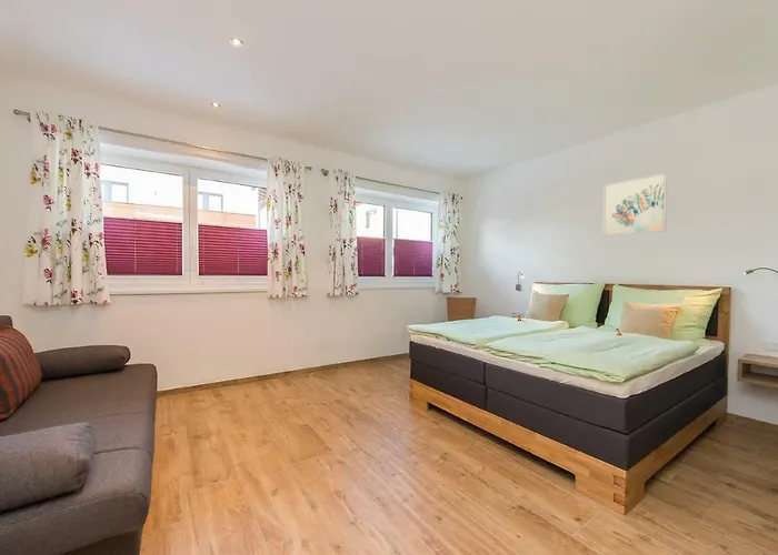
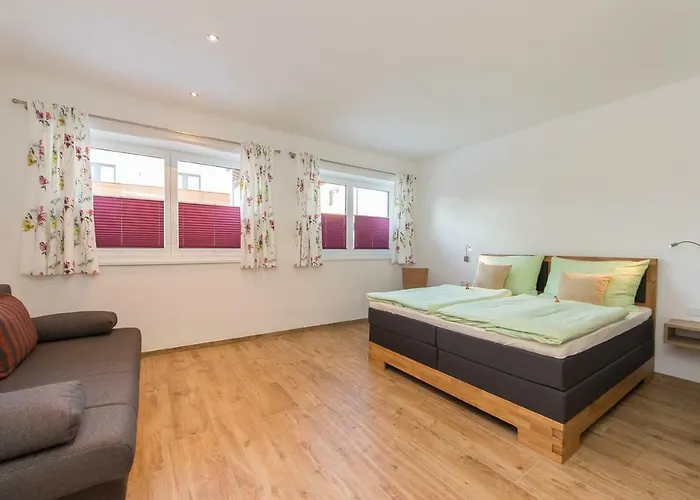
- wall art [602,172,668,238]
